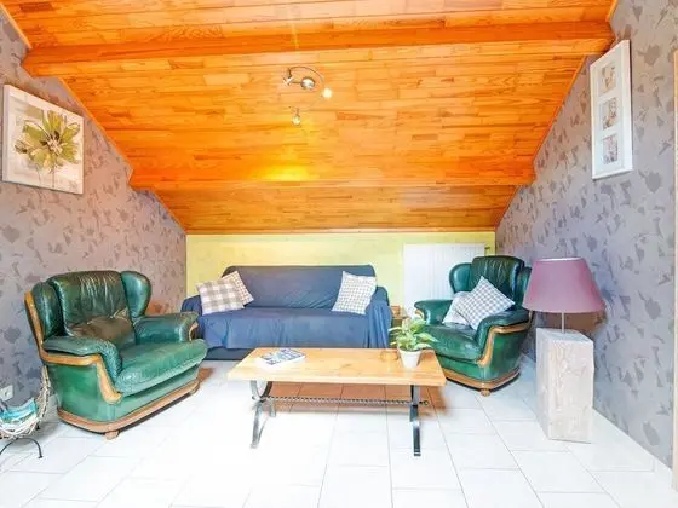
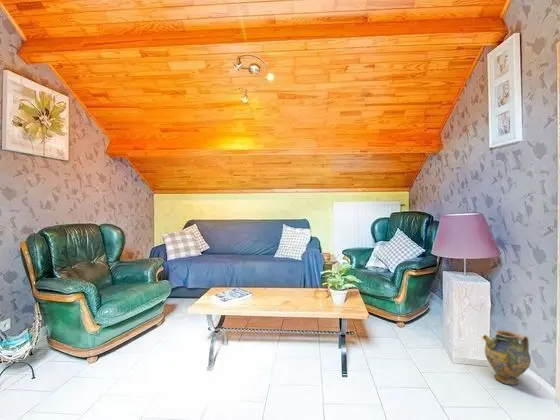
+ ceramic jug [481,329,532,386]
